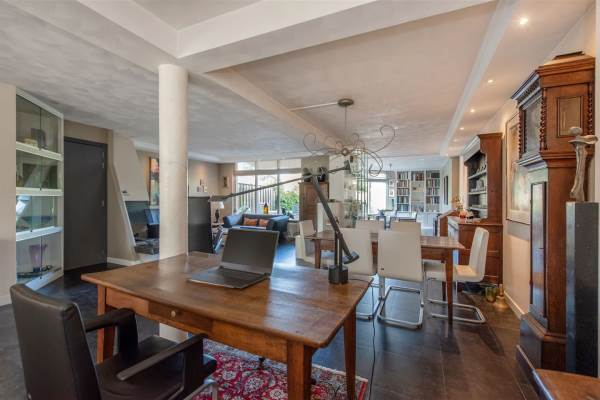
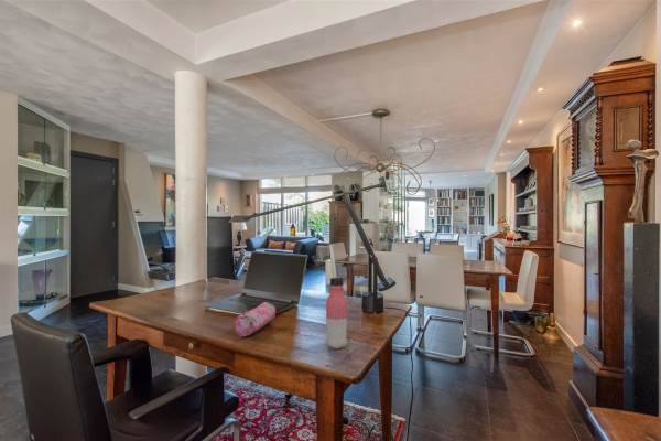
+ pencil case [234,301,277,337]
+ water bottle [325,276,348,351]
